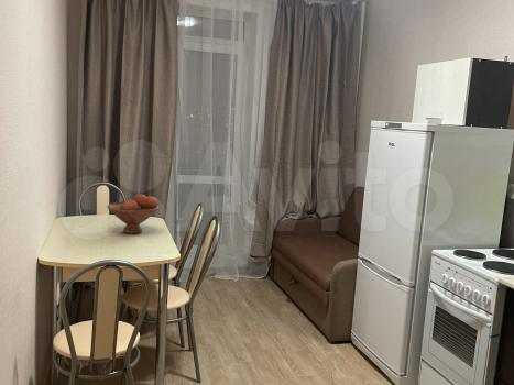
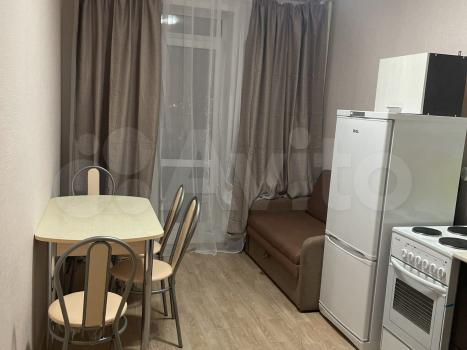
- fruit bowl [106,194,160,234]
